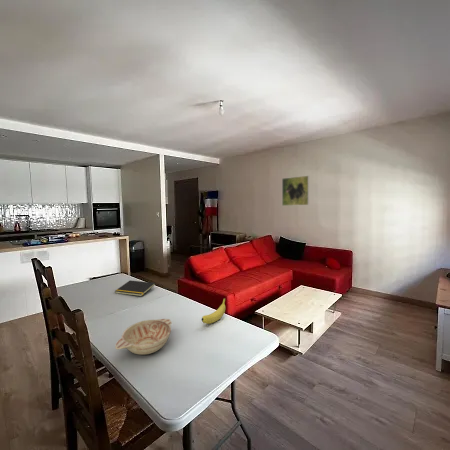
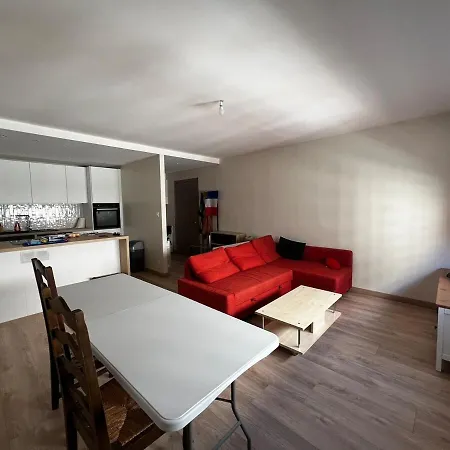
- fruit [201,297,226,325]
- notepad [114,279,156,297]
- decorative bowl [114,318,173,356]
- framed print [281,175,310,207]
